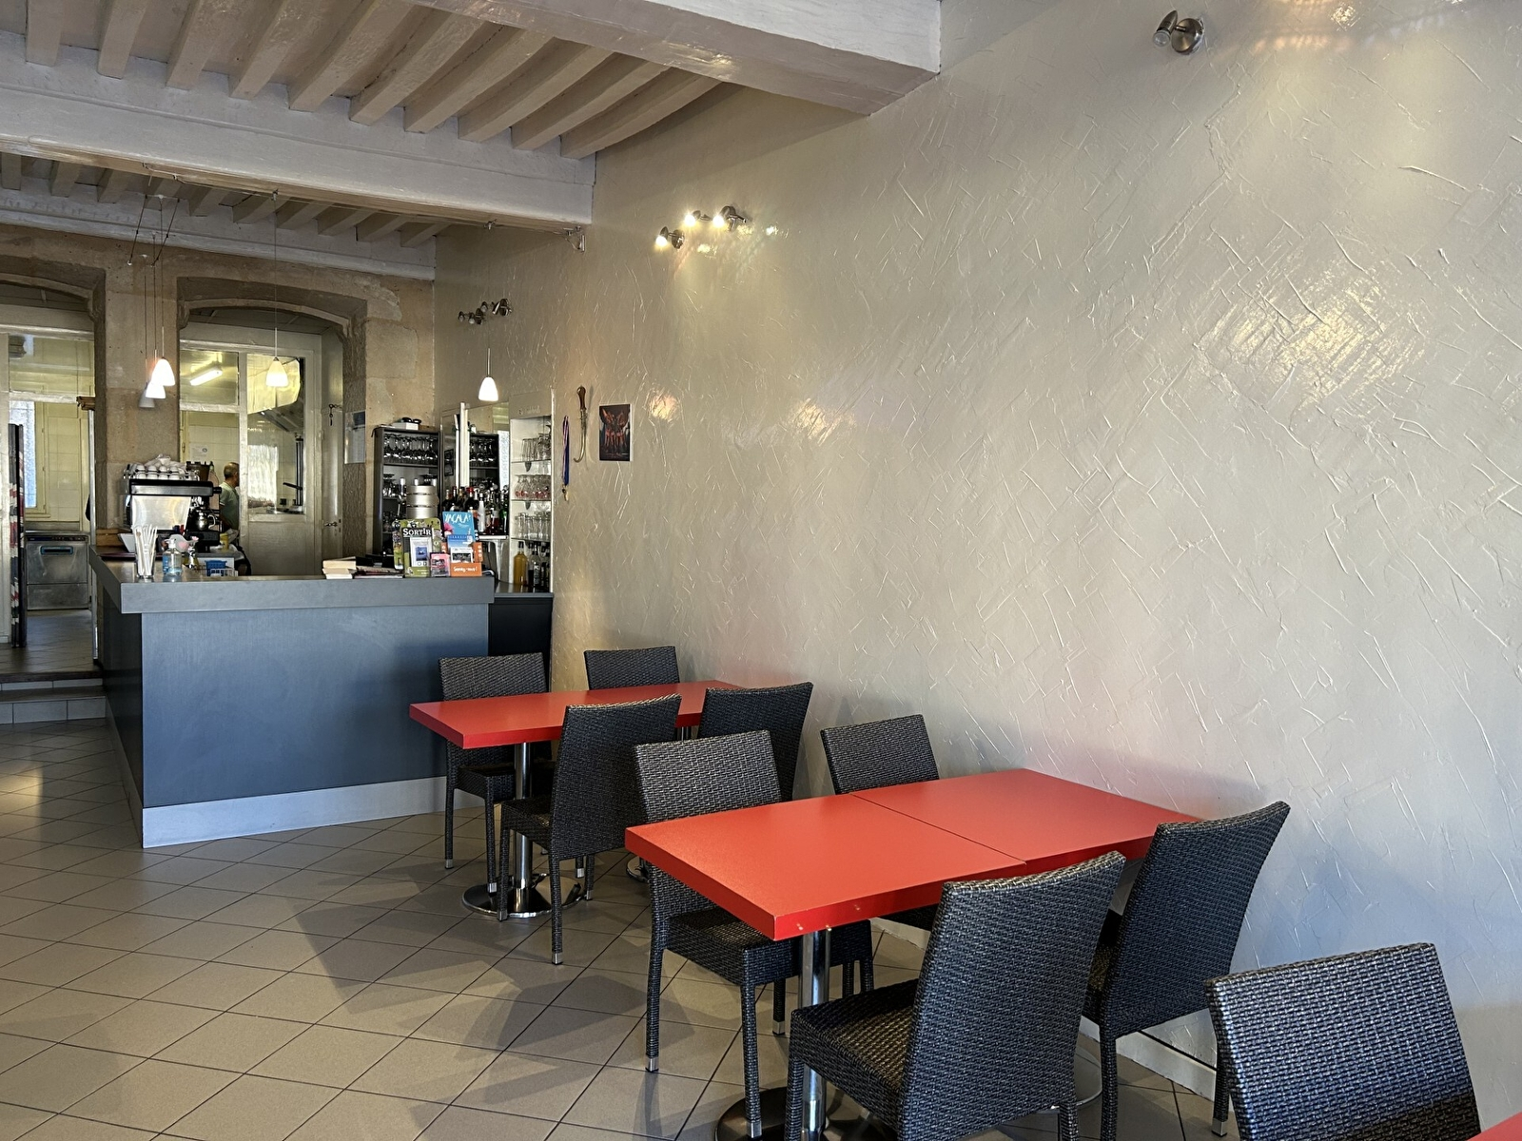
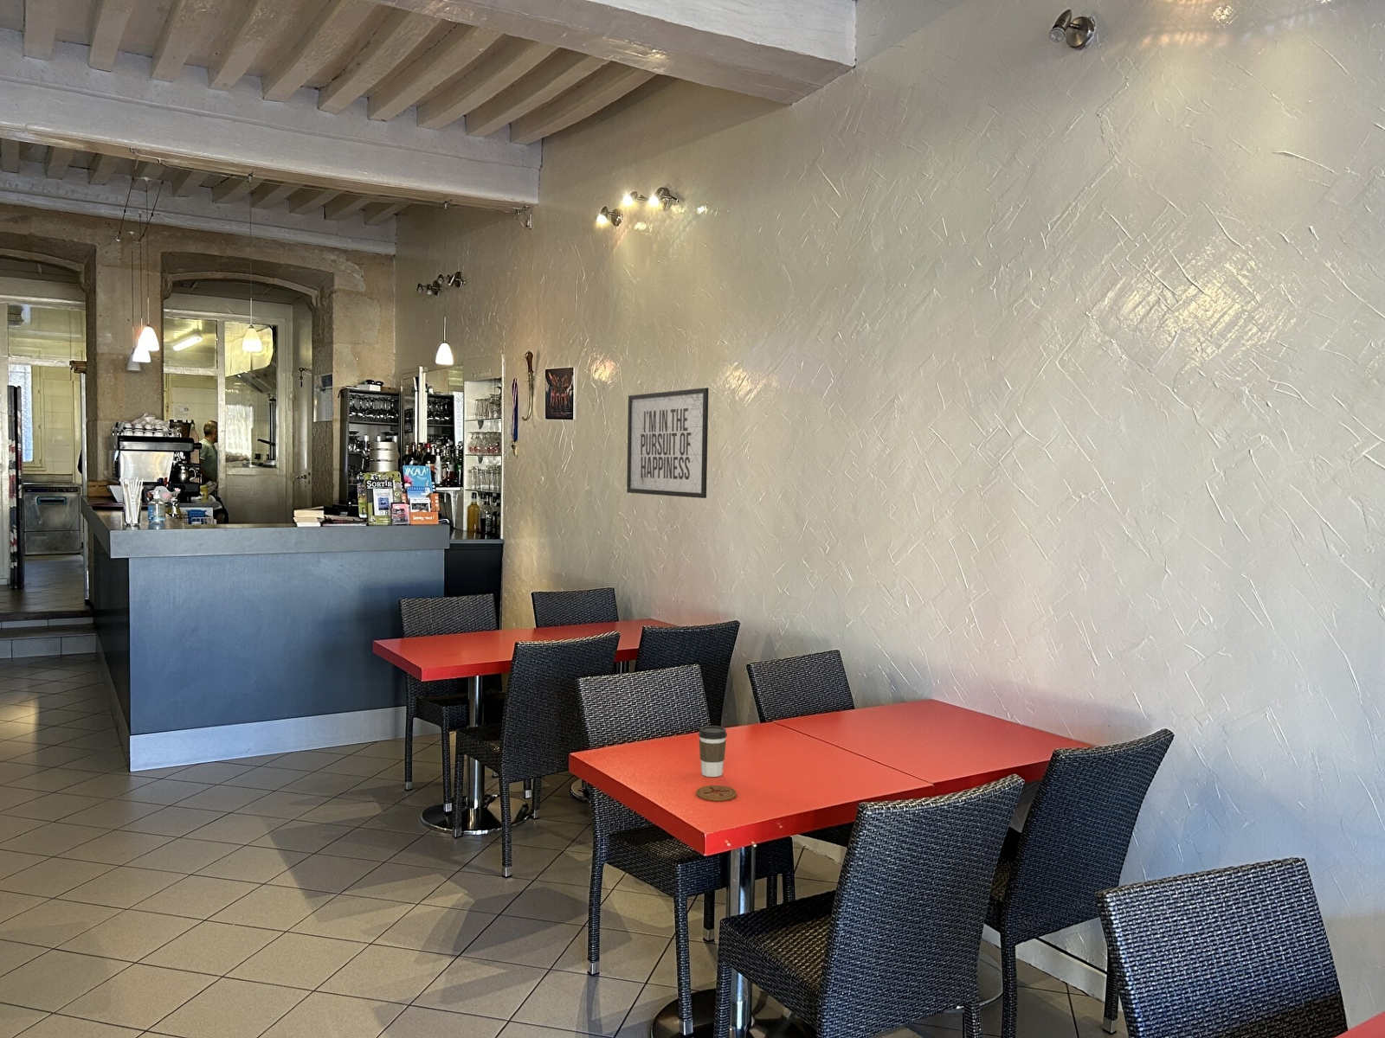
+ mirror [626,387,709,499]
+ coffee cup [698,725,728,777]
+ coaster [695,785,737,801]
